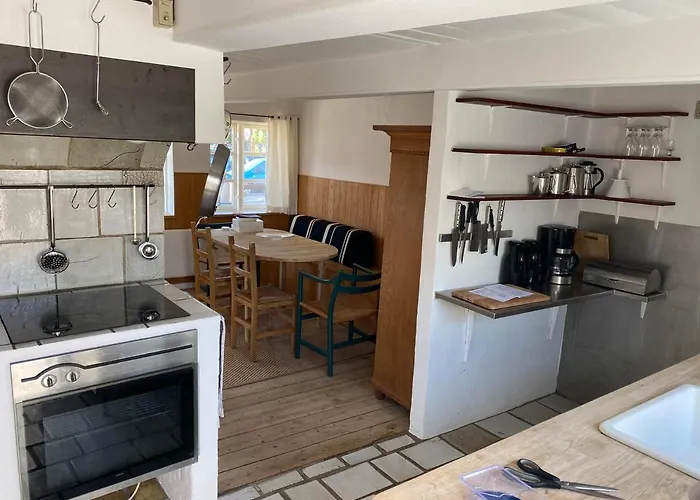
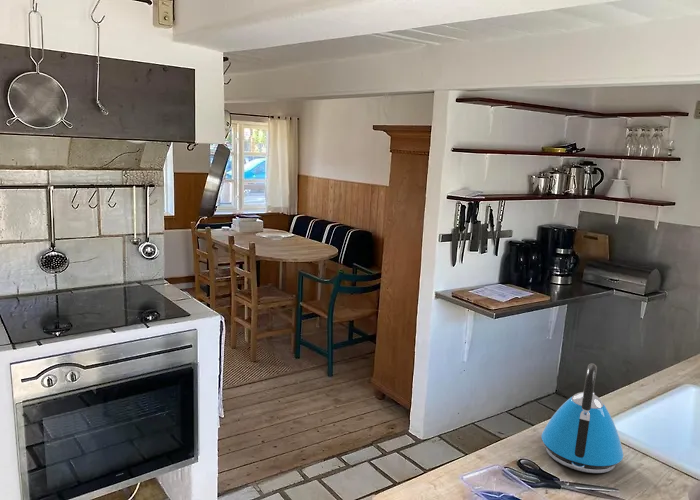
+ kettle [540,363,624,474]
